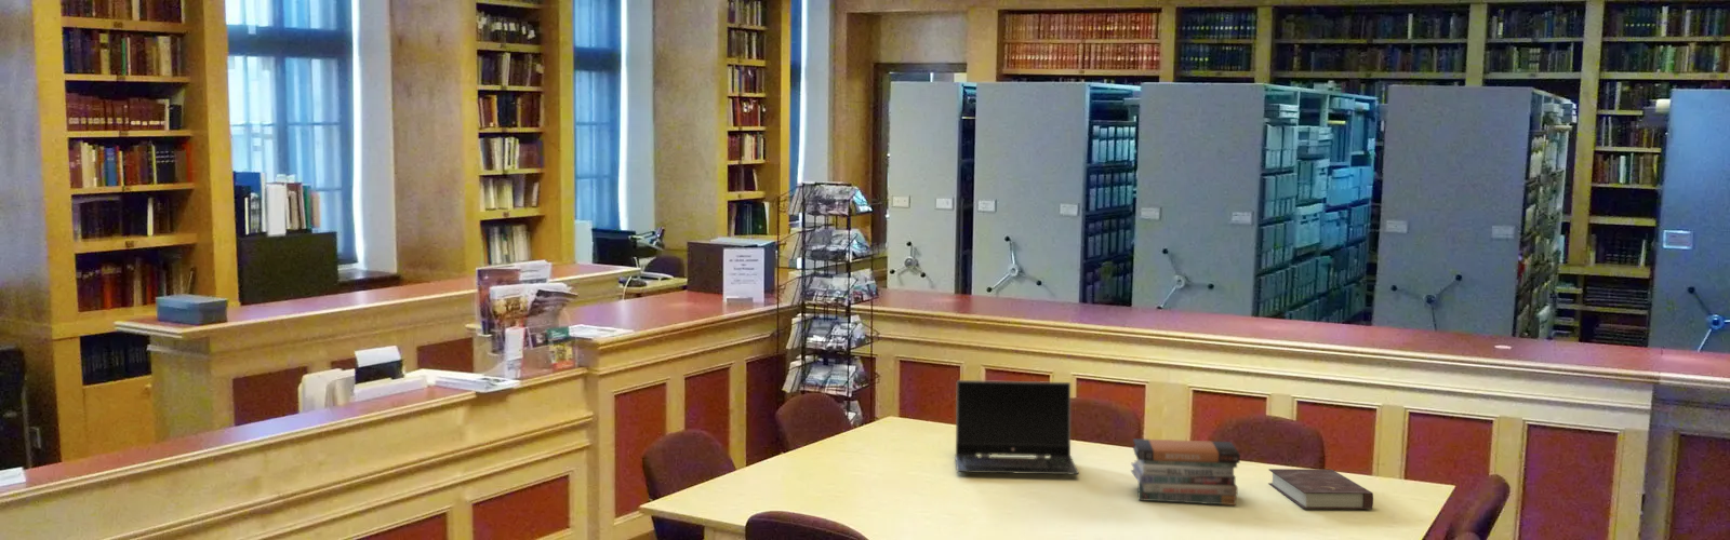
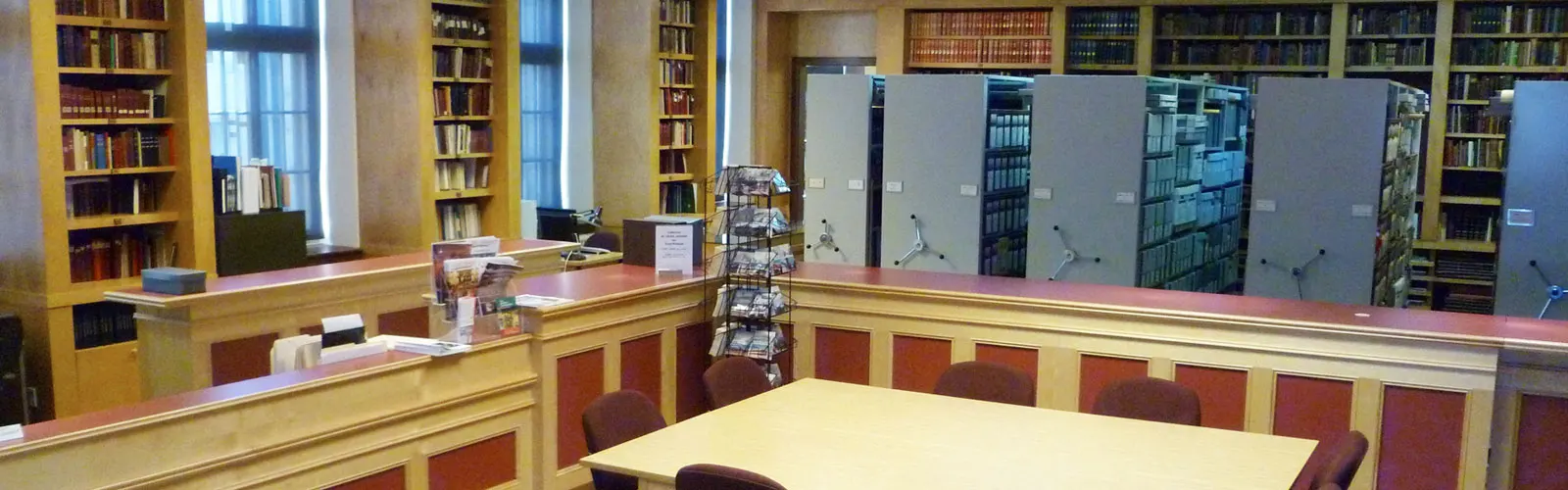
- book [1268,467,1375,510]
- laptop computer [953,379,1080,475]
- book stack [1130,438,1241,507]
